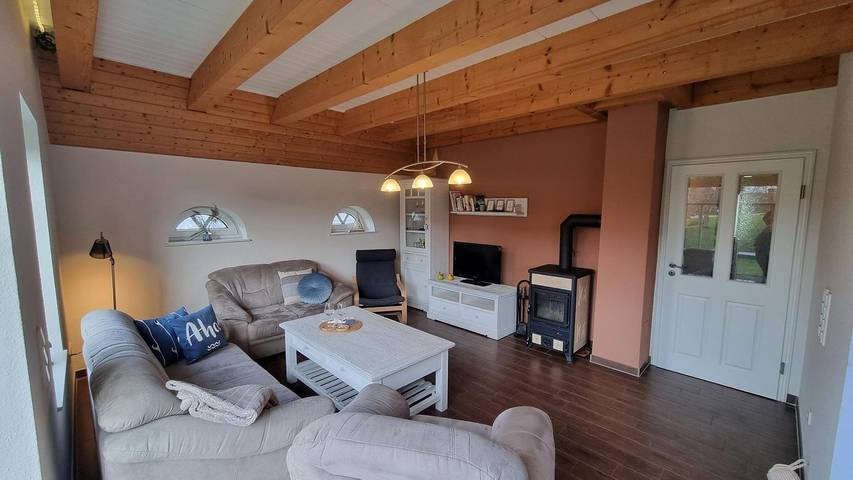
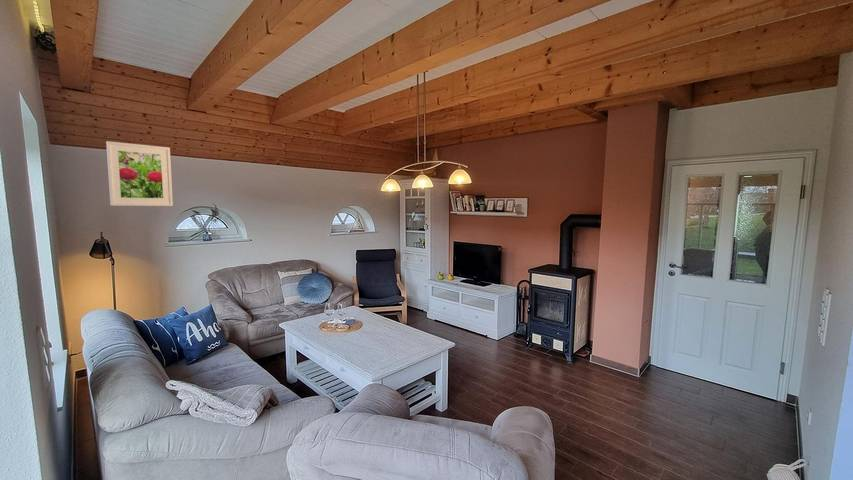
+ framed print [105,140,174,207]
